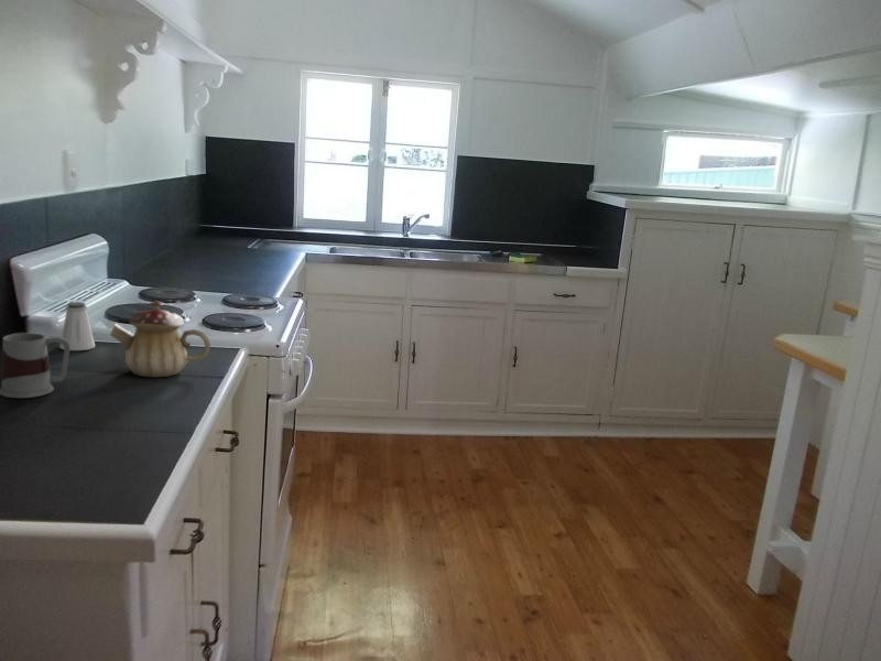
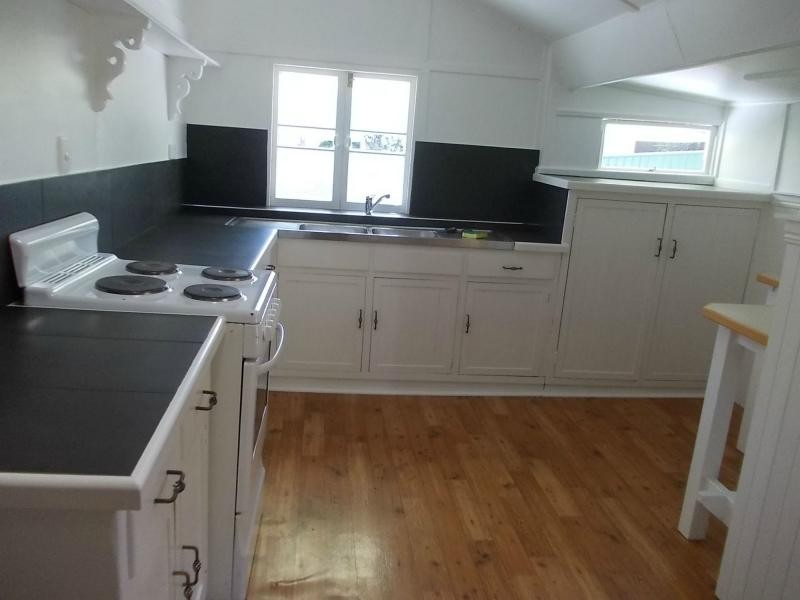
- teapot [109,300,211,378]
- saltshaker [58,301,96,351]
- mug [0,332,70,399]
